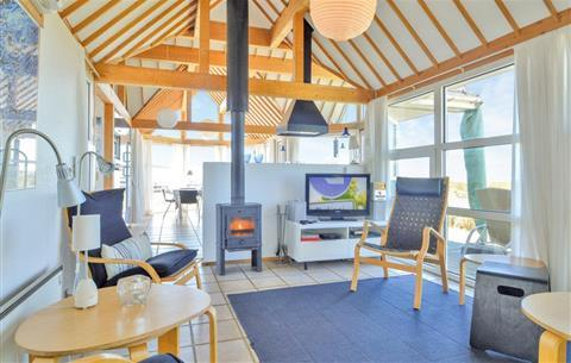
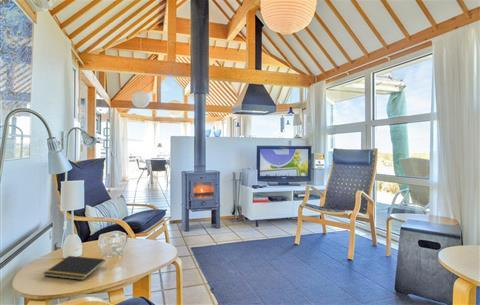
+ notepad [42,255,106,281]
